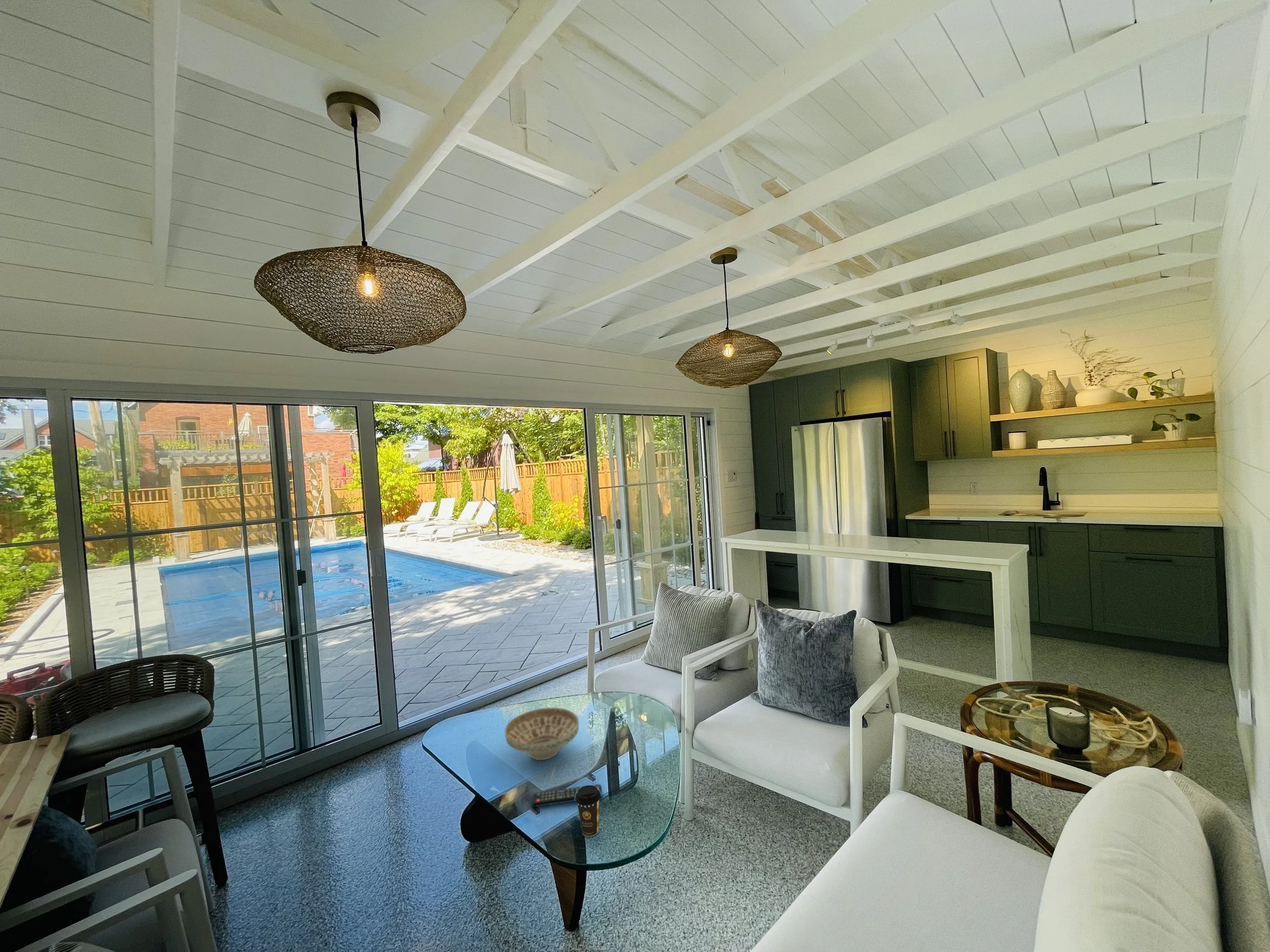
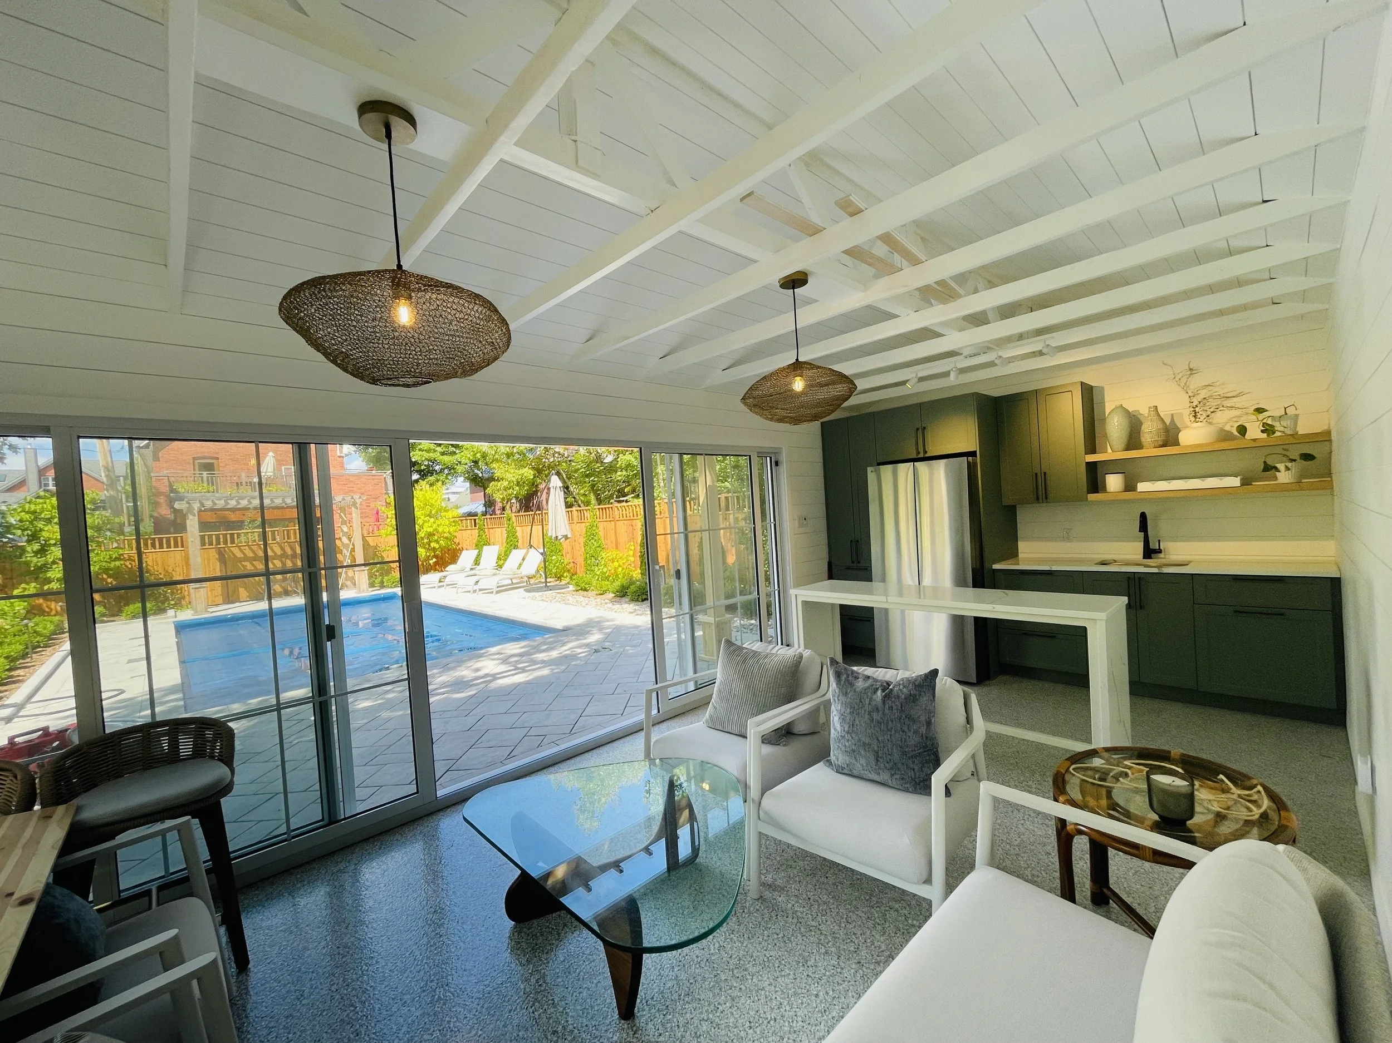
- remote control [531,784,603,808]
- coffee cup [575,785,601,837]
- decorative bowl [504,707,580,761]
